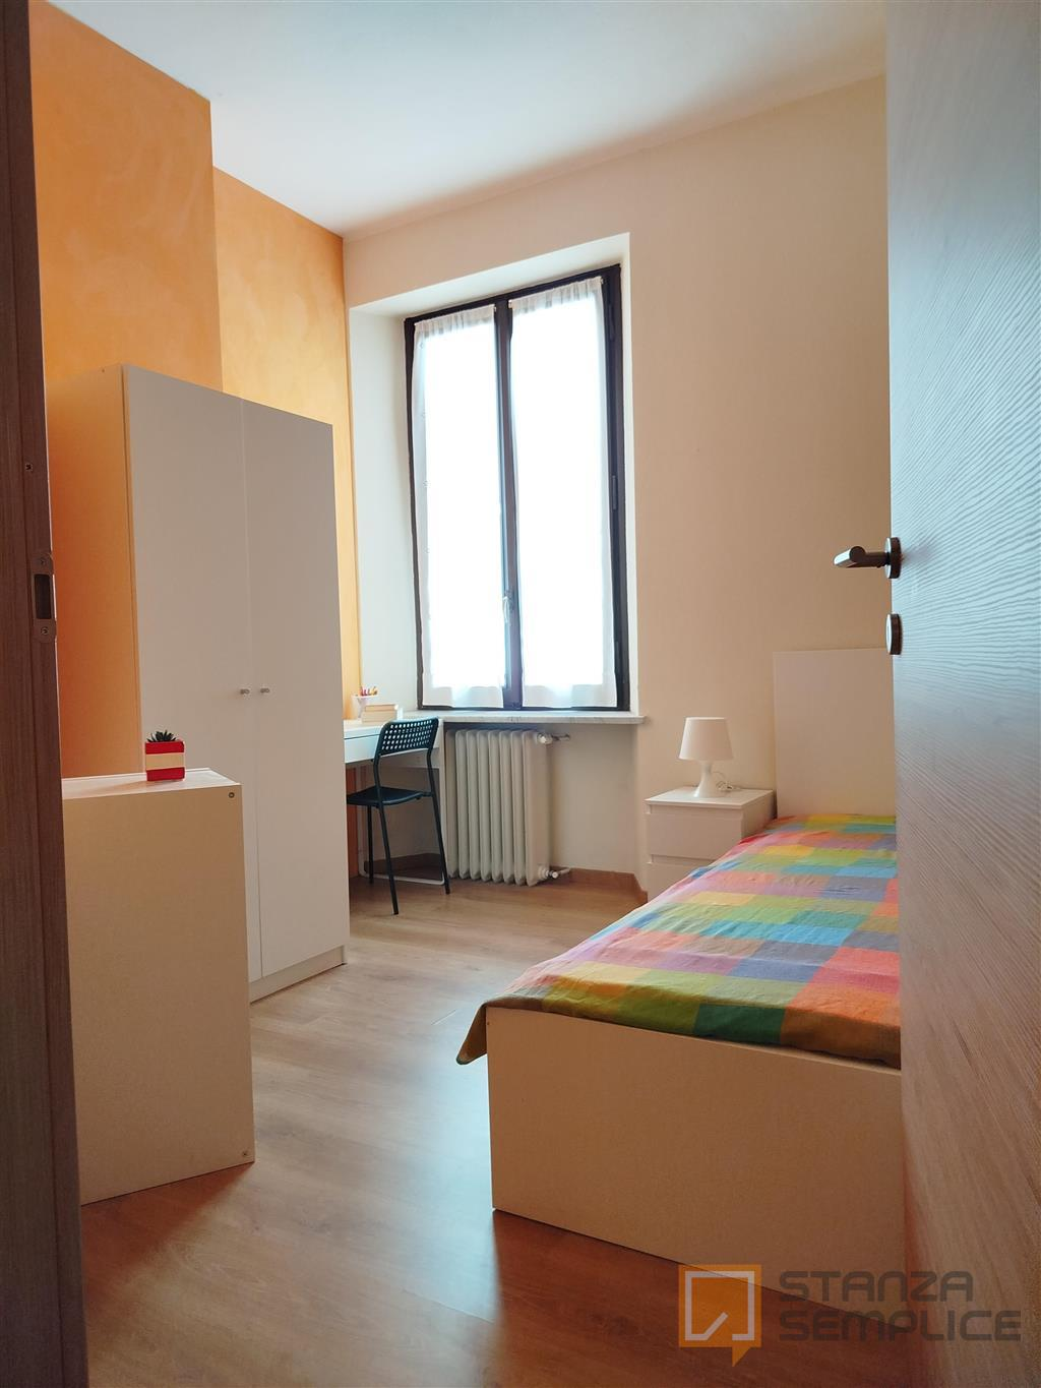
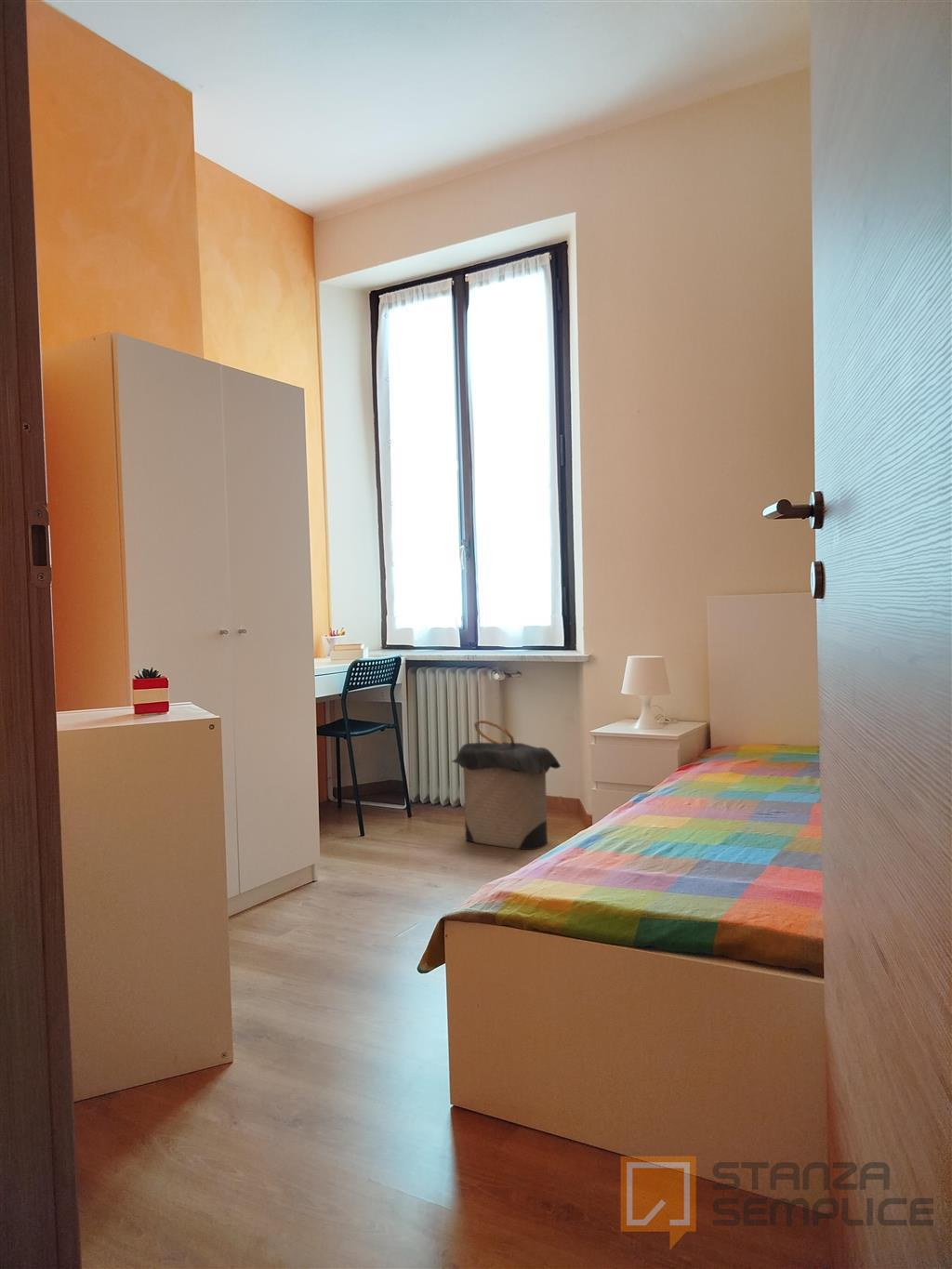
+ laundry hamper [451,720,562,851]
